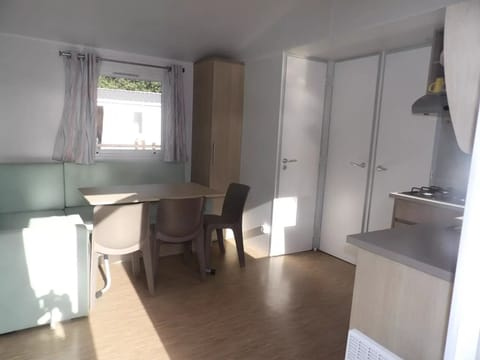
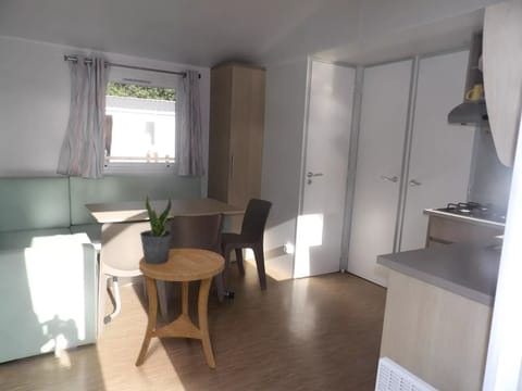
+ potted plant [139,193,174,265]
+ side table [134,248,226,369]
